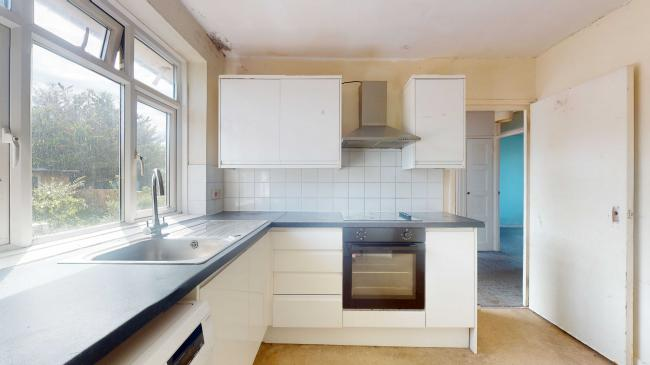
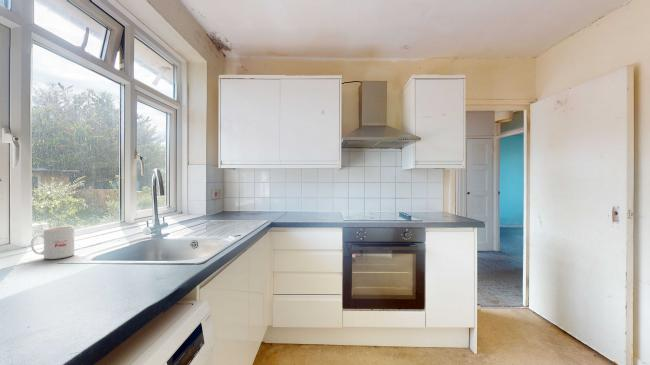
+ mug [30,225,75,260]
